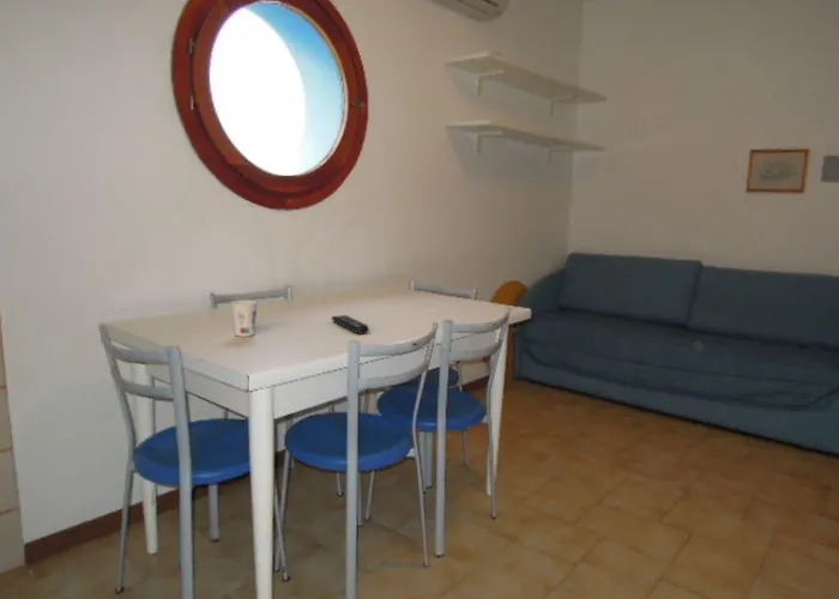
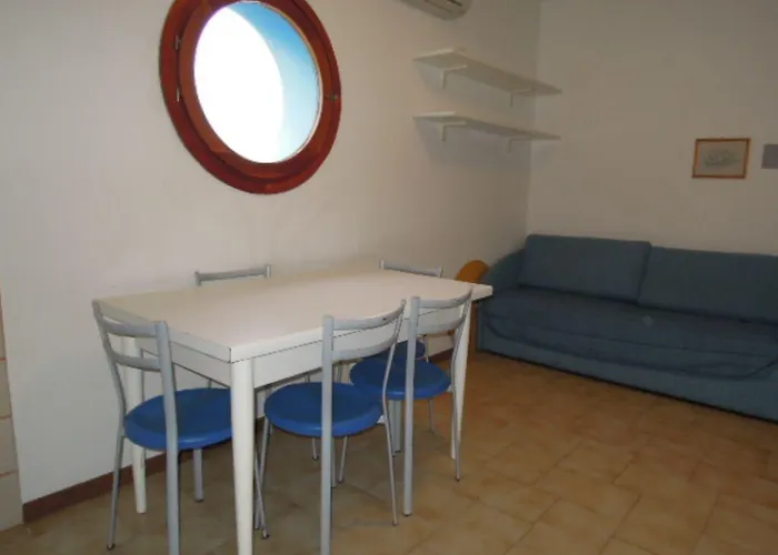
- cup [229,300,259,338]
- remote control [331,314,370,335]
